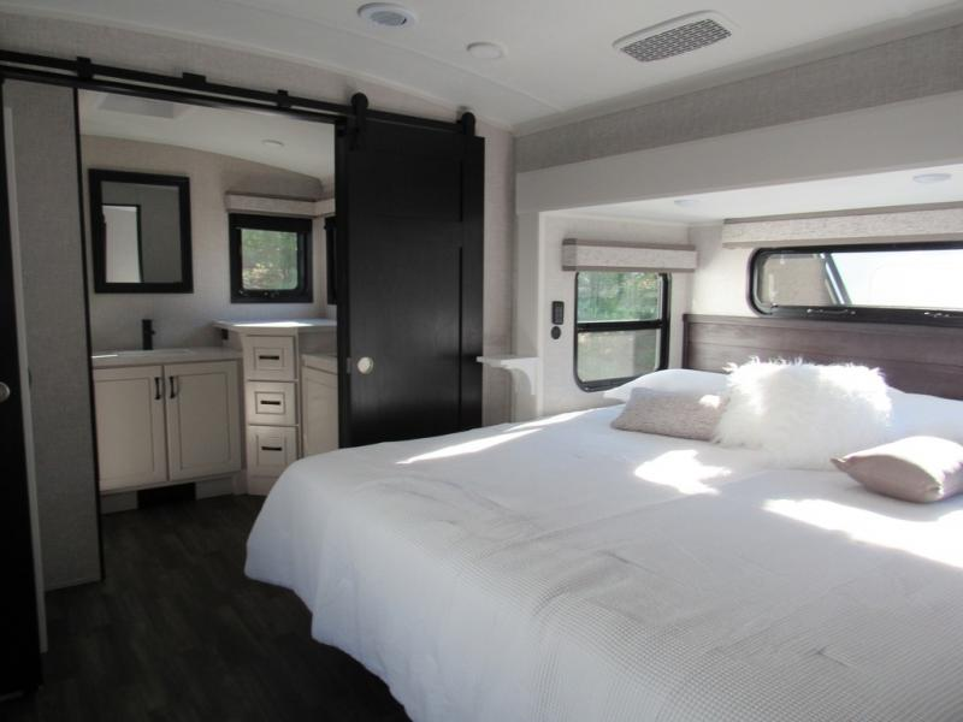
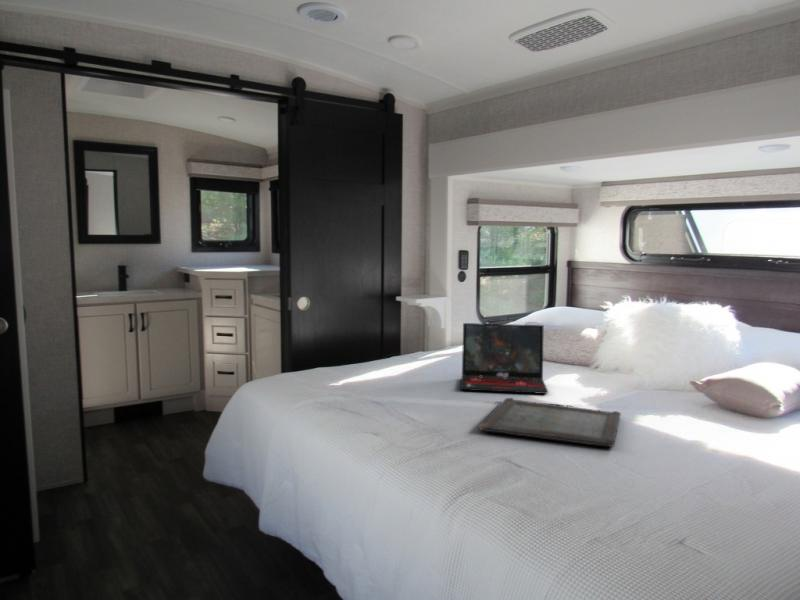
+ serving tray [477,397,622,448]
+ laptop [459,322,549,395]
